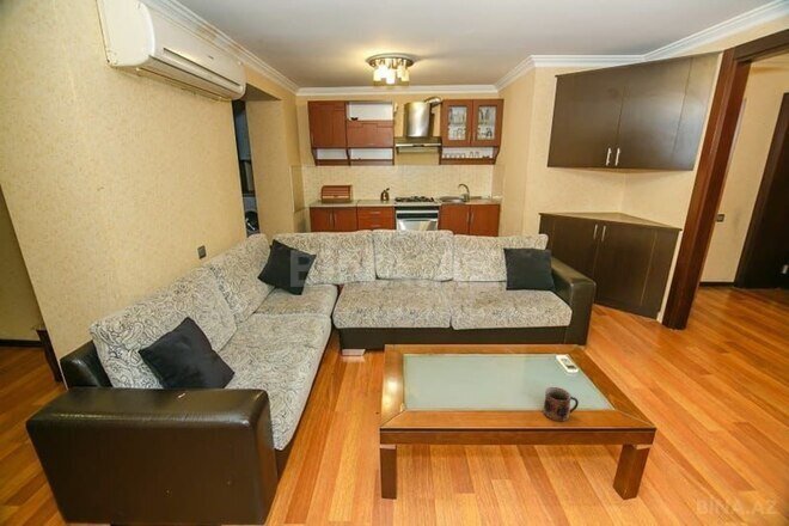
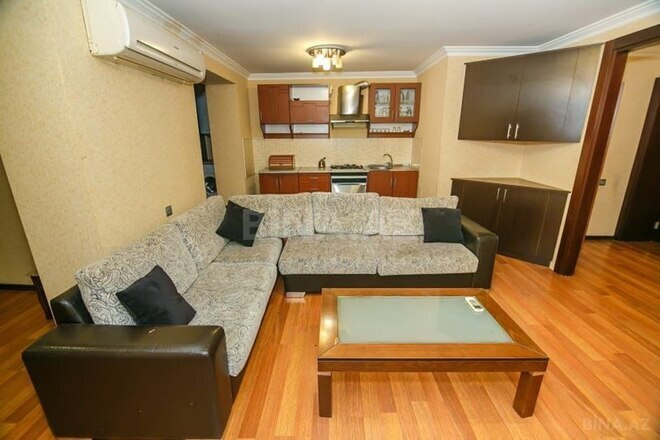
- mug [542,386,580,423]
